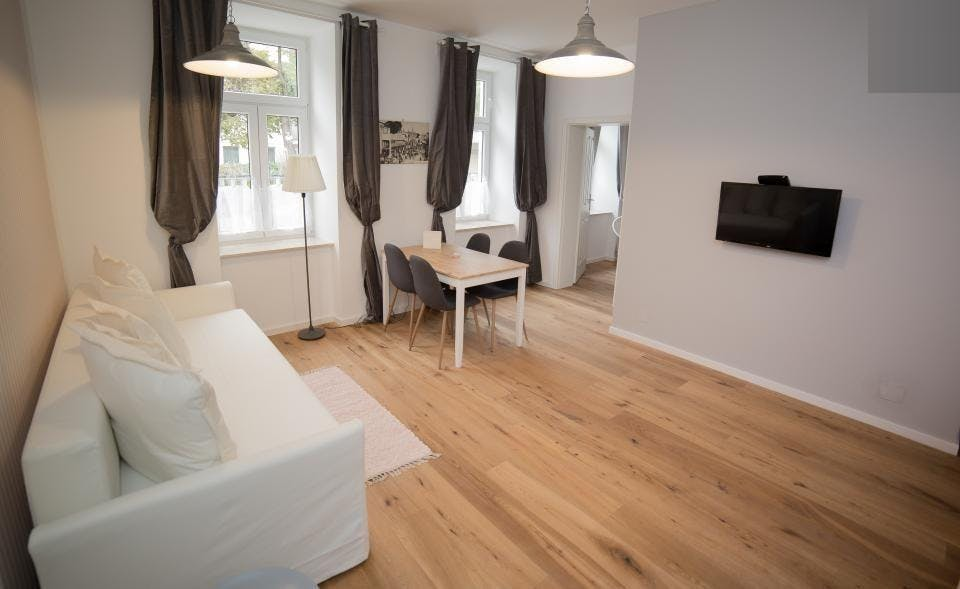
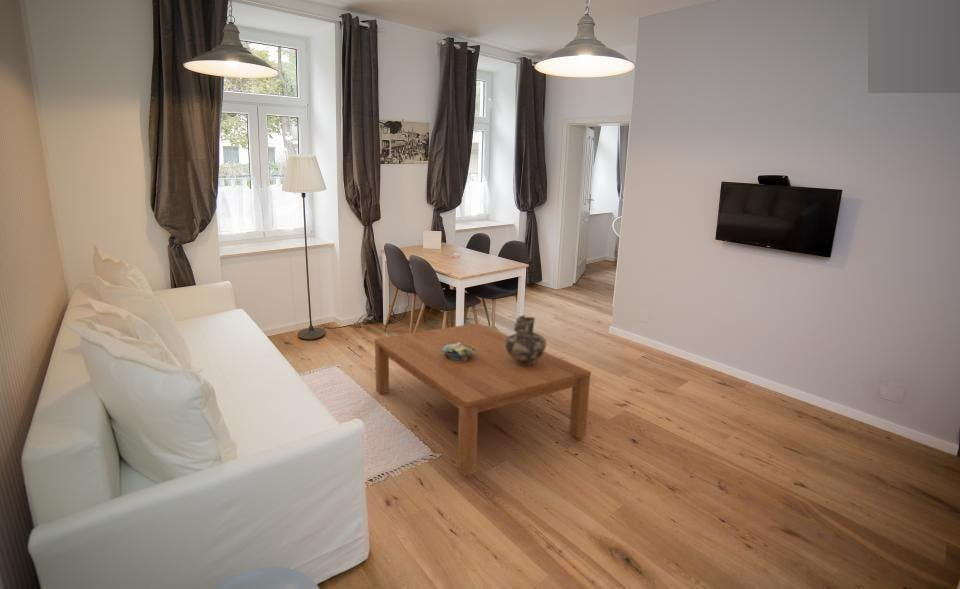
+ vase [505,314,547,365]
+ coffee table [373,322,592,477]
+ decorative bowl [441,342,476,361]
